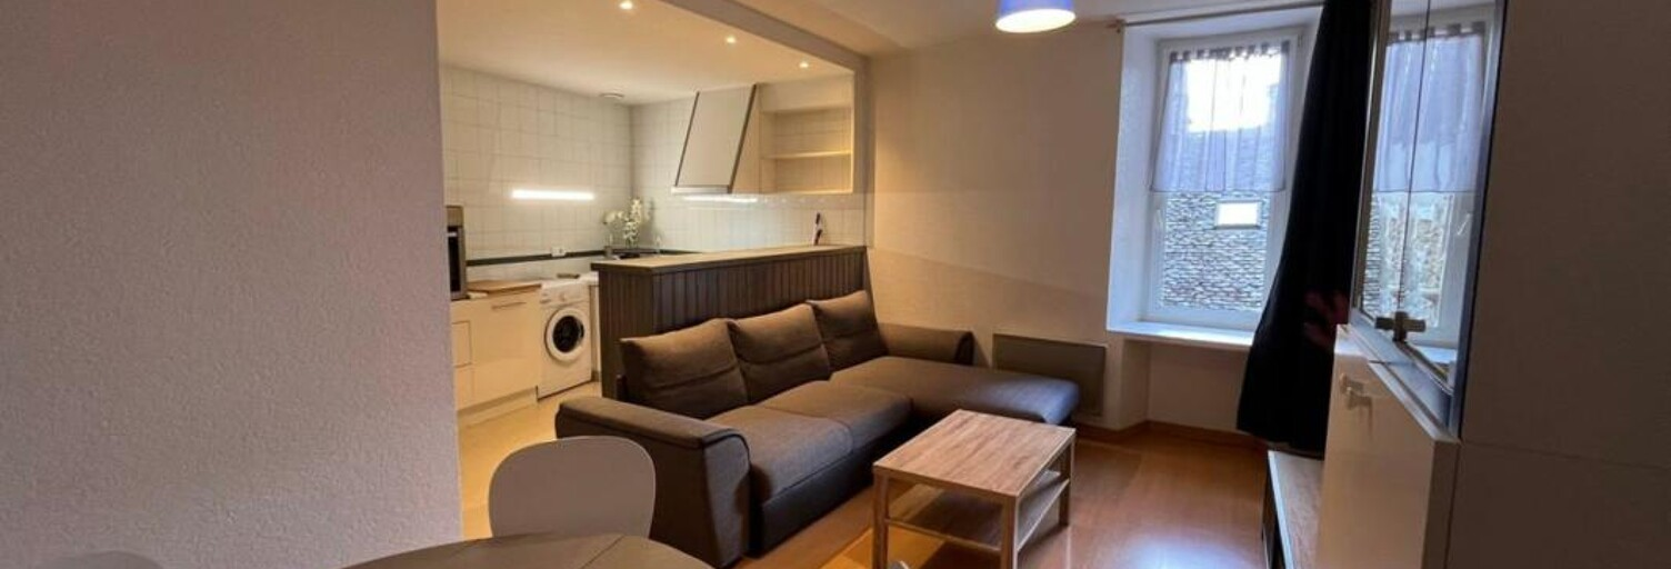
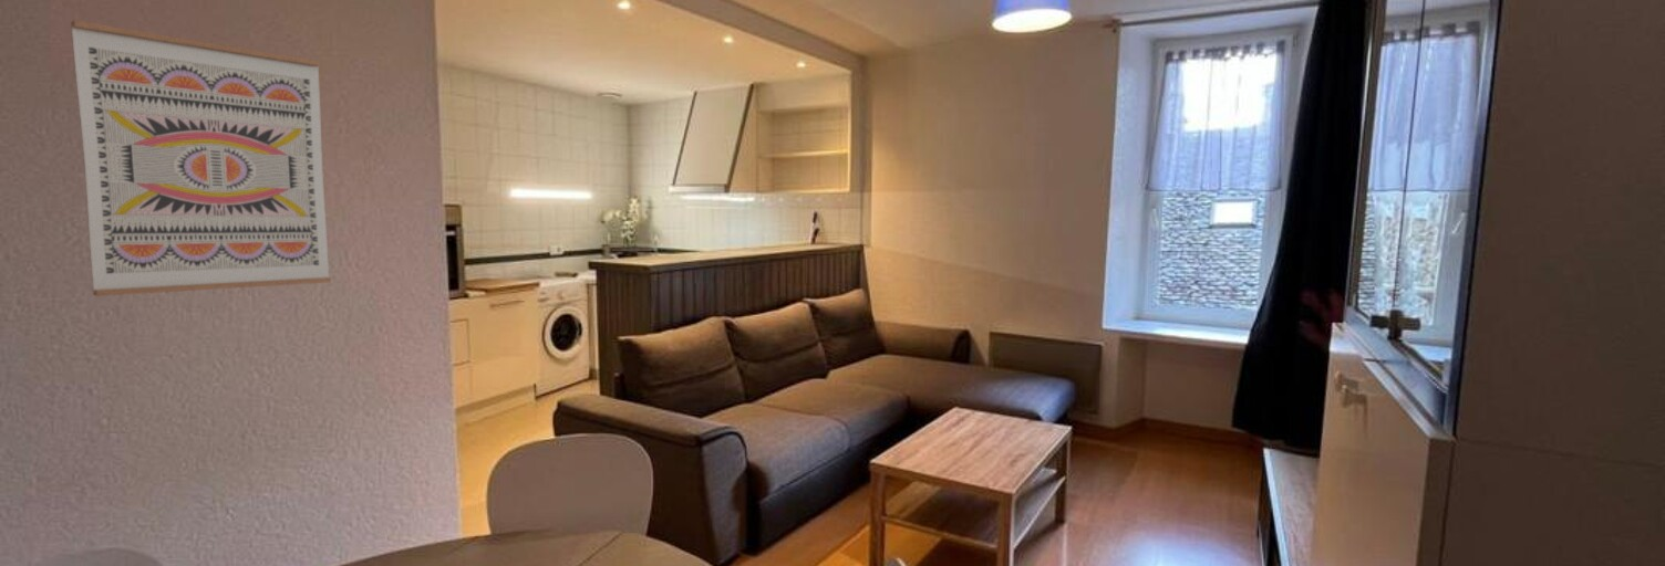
+ wall art [70,19,332,297]
